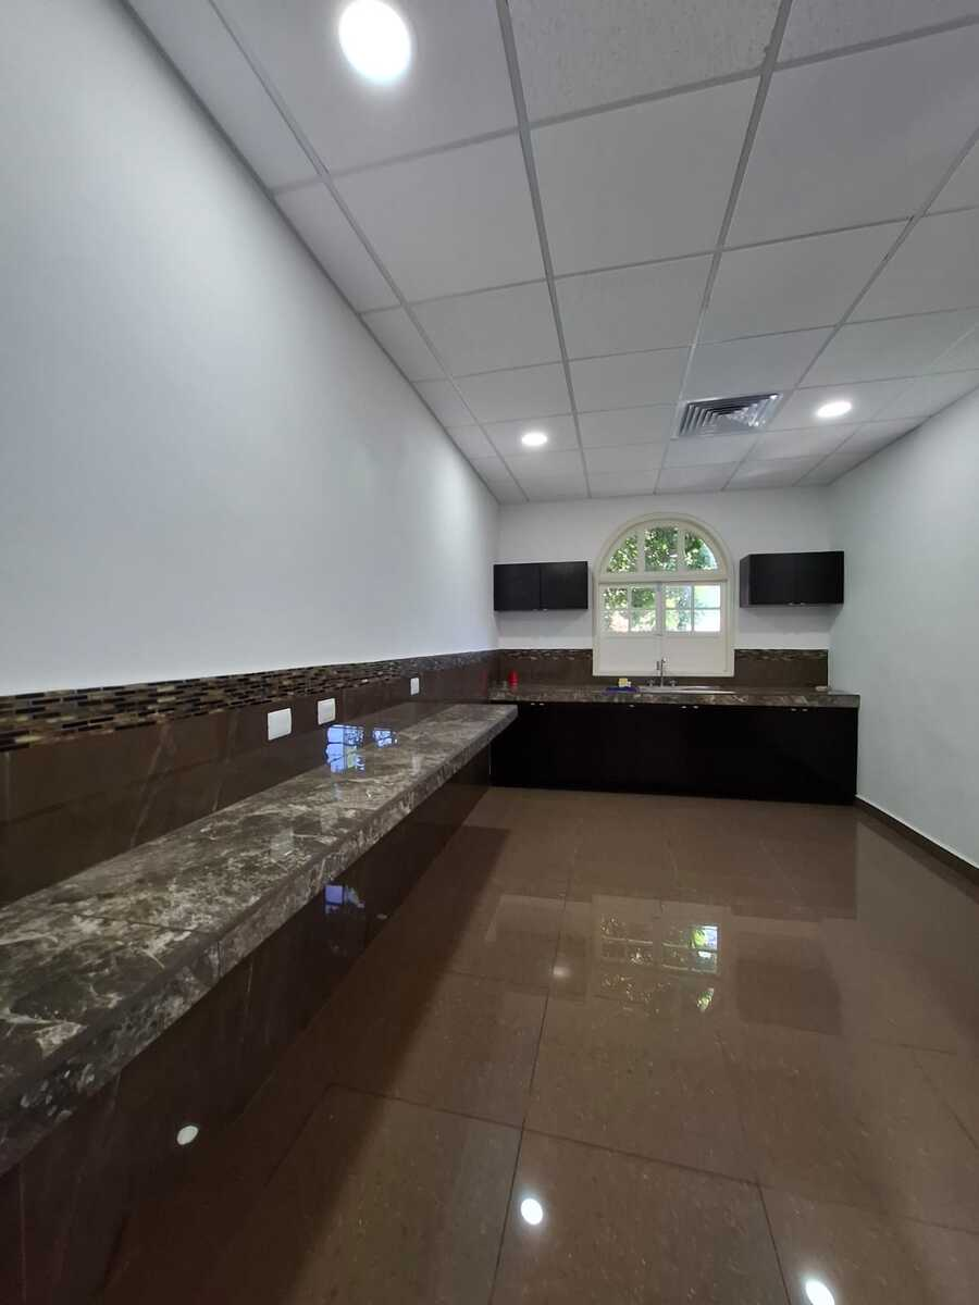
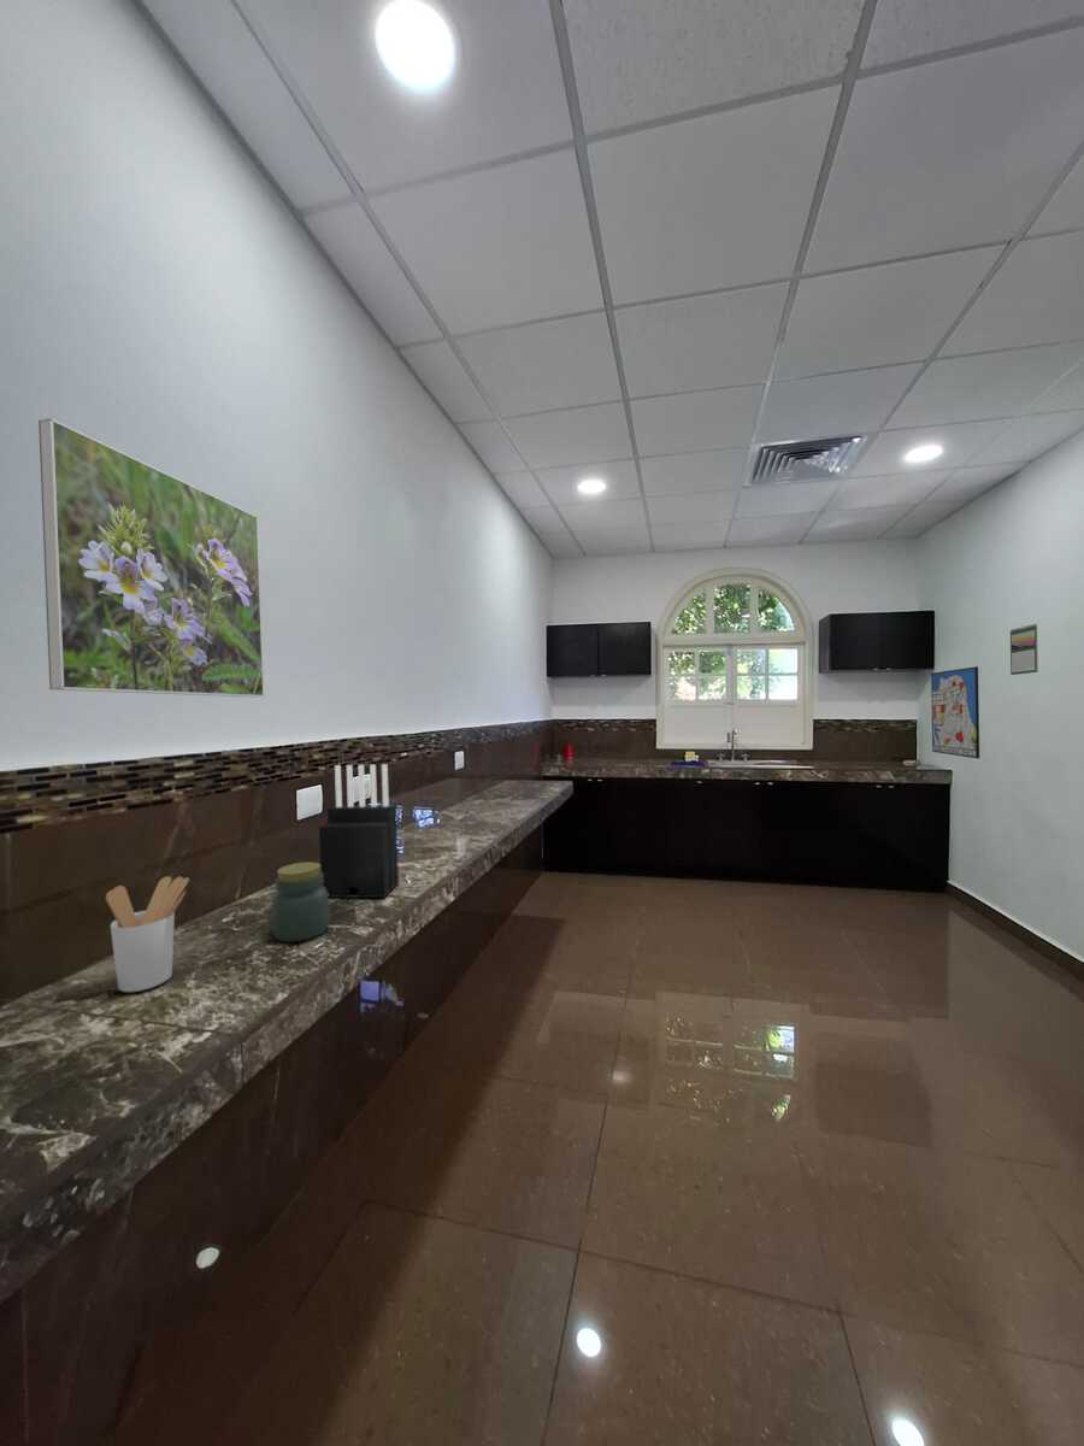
+ utensil holder [105,875,190,993]
+ calendar [1009,623,1039,676]
+ jar [270,862,330,944]
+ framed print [37,417,265,698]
+ knife block [318,763,400,900]
+ wall art [930,665,980,759]
